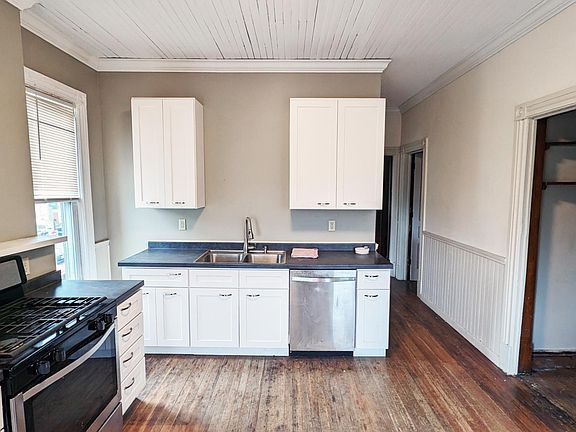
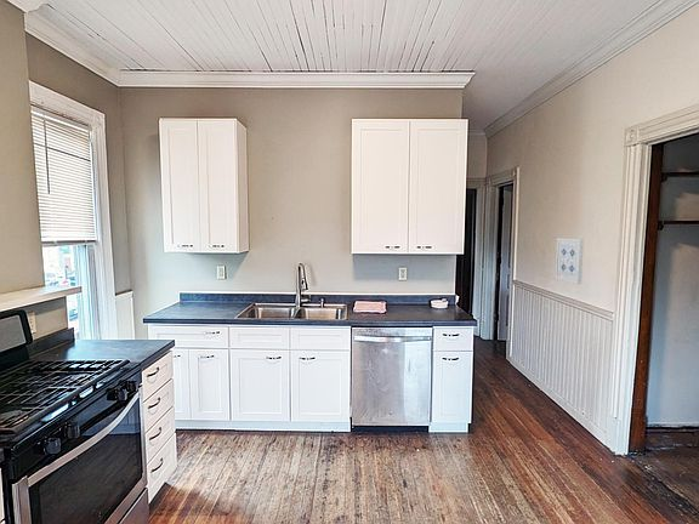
+ wall art [555,237,585,285]
